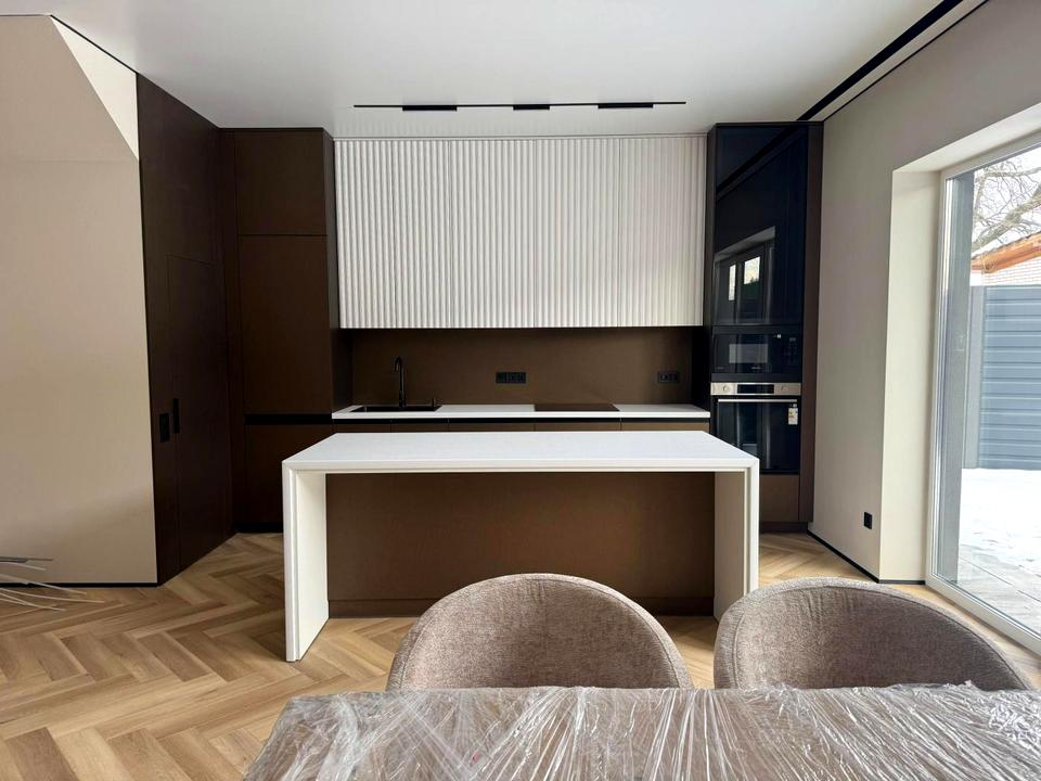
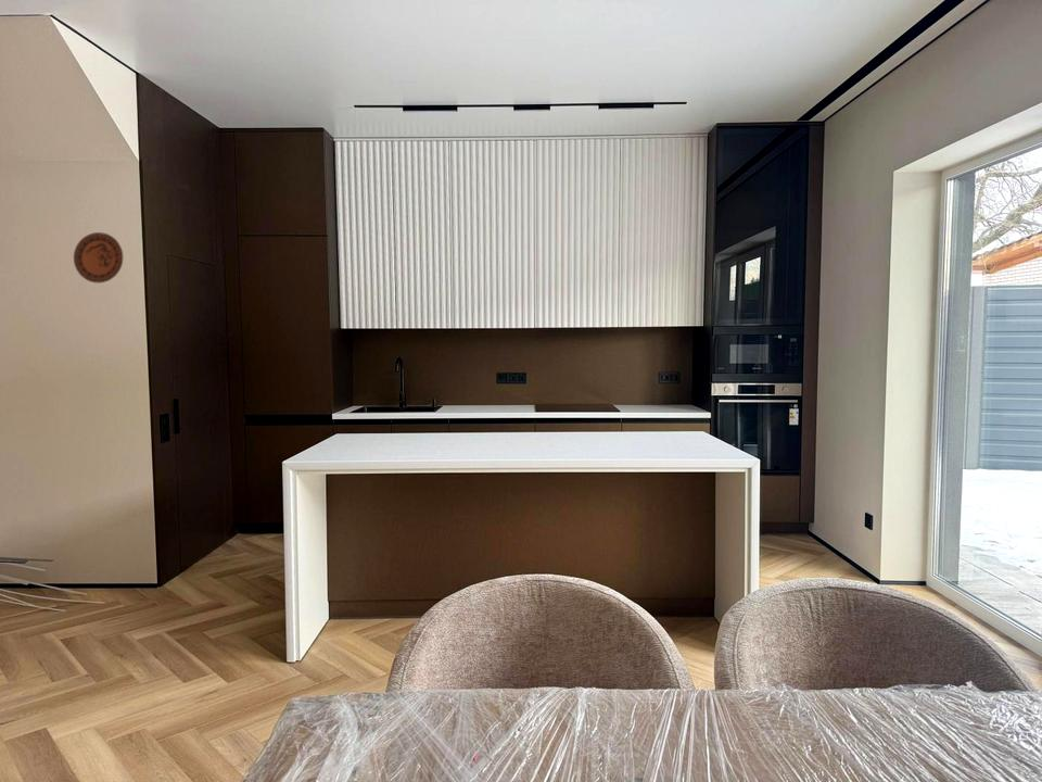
+ decorative plate [73,231,124,283]
